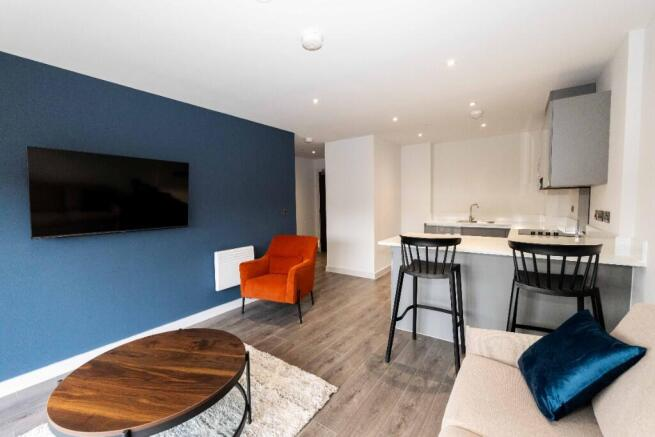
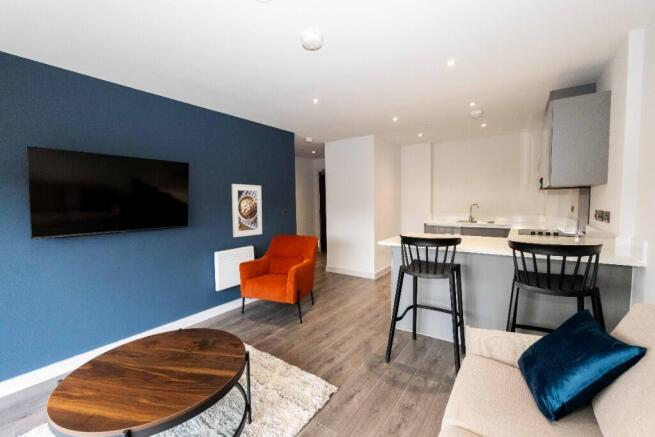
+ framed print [231,183,263,238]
